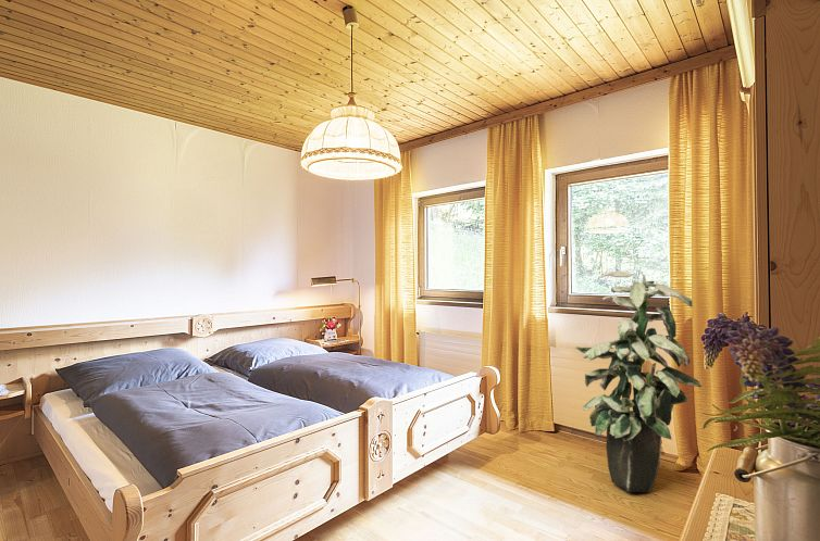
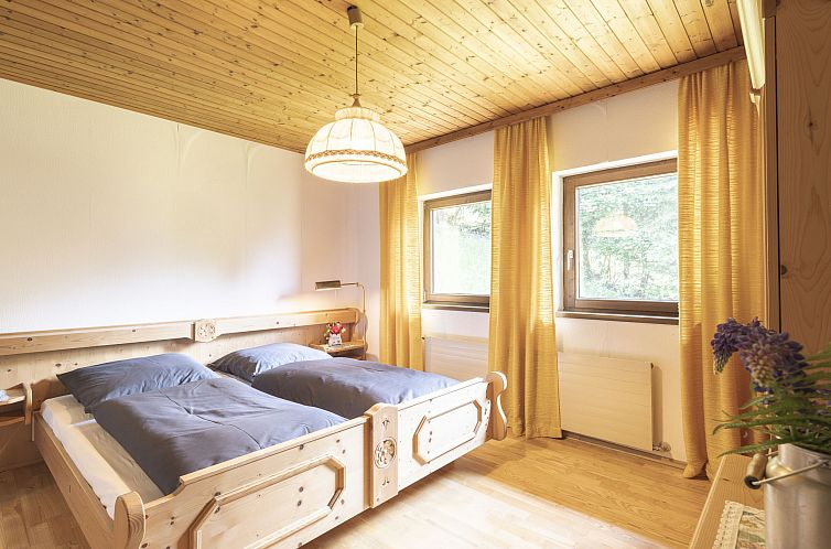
- indoor plant [574,270,703,493]
